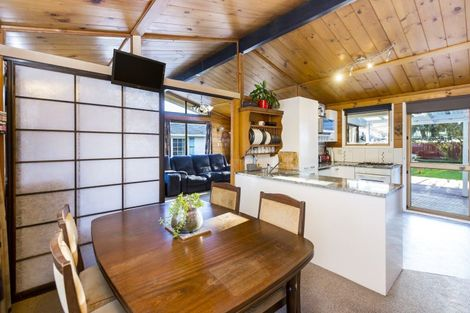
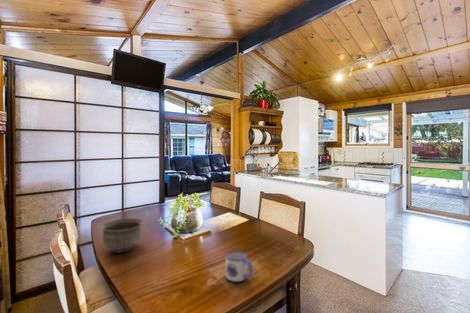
+ bowl [99,218,144,253]
+ mug [225,250,254,283]
